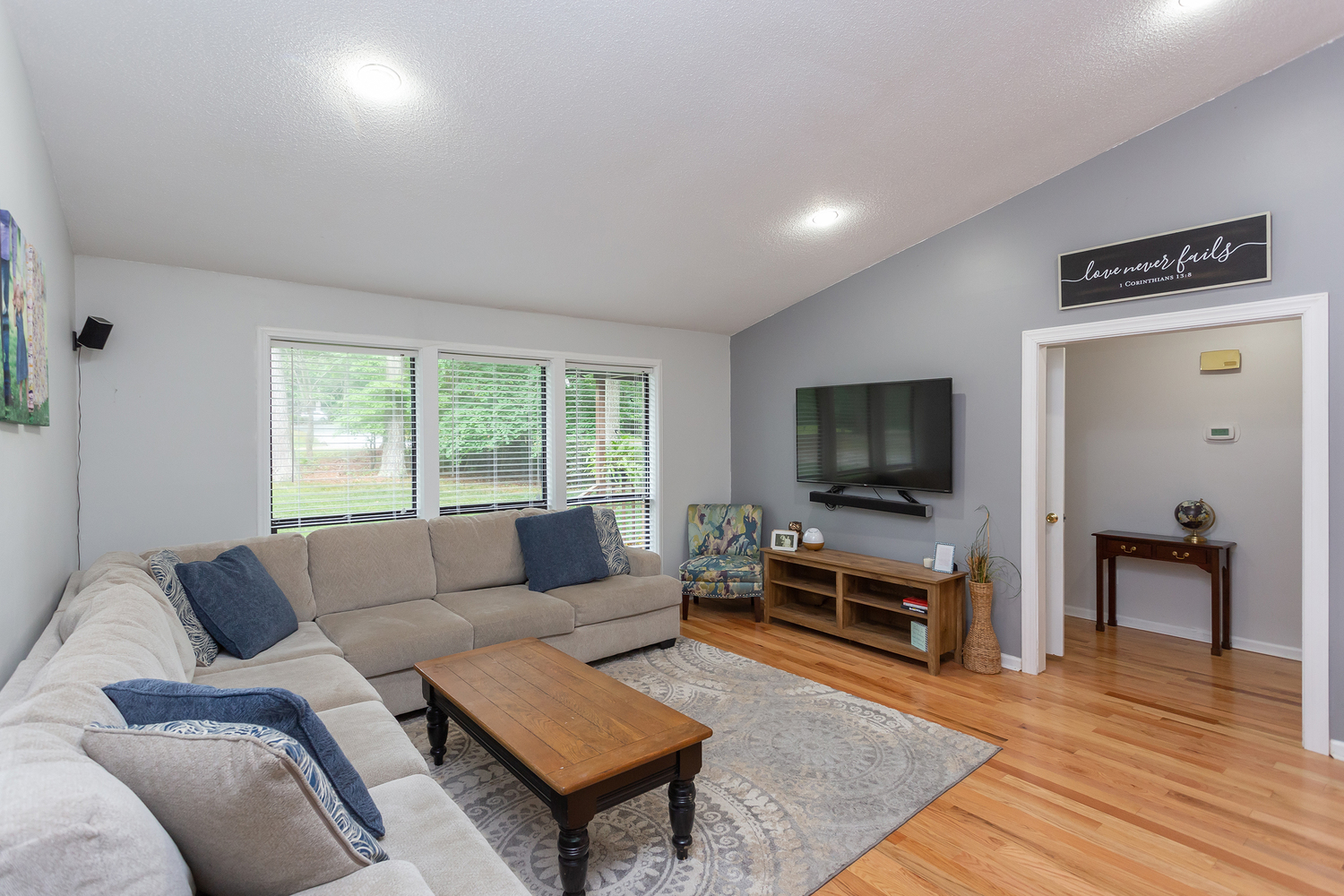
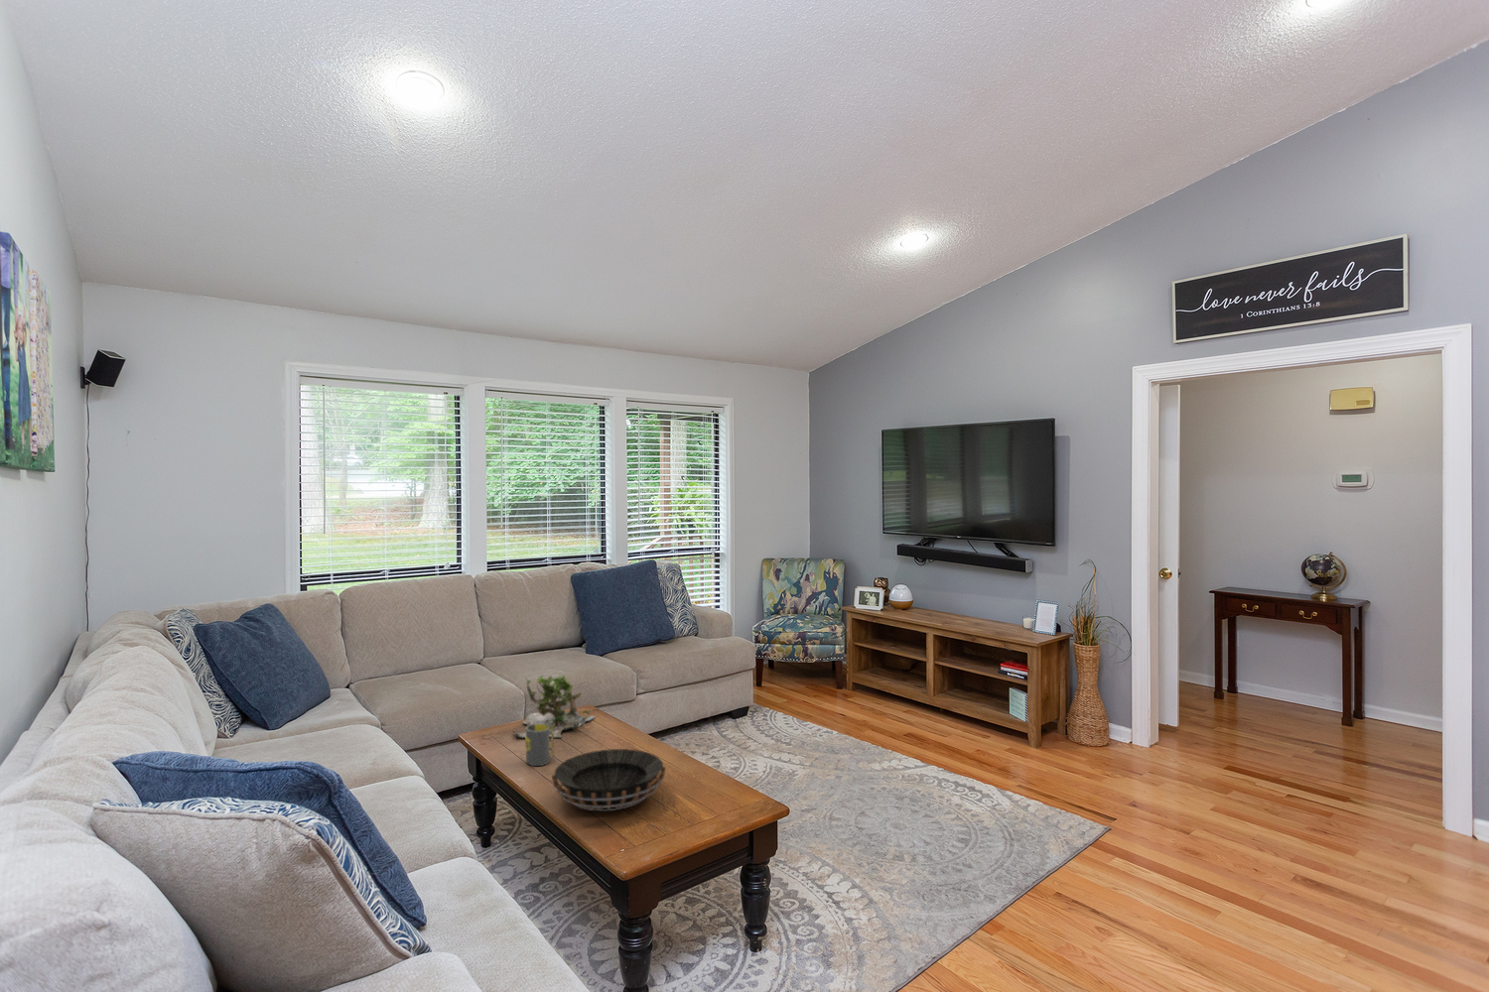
+ decorative bowl [550,748,667,812]
+ plant [511,672,596,738]
+ mug [524,724,555,767]
